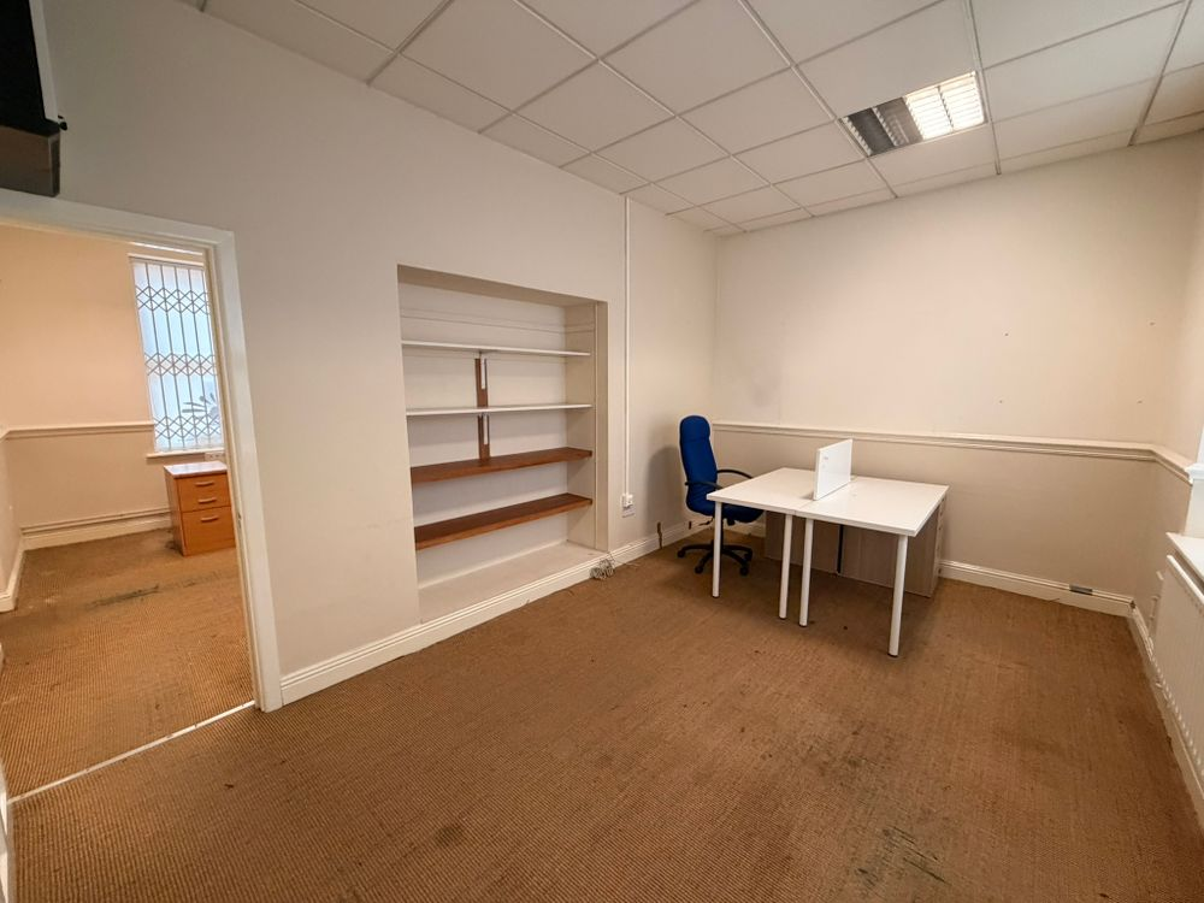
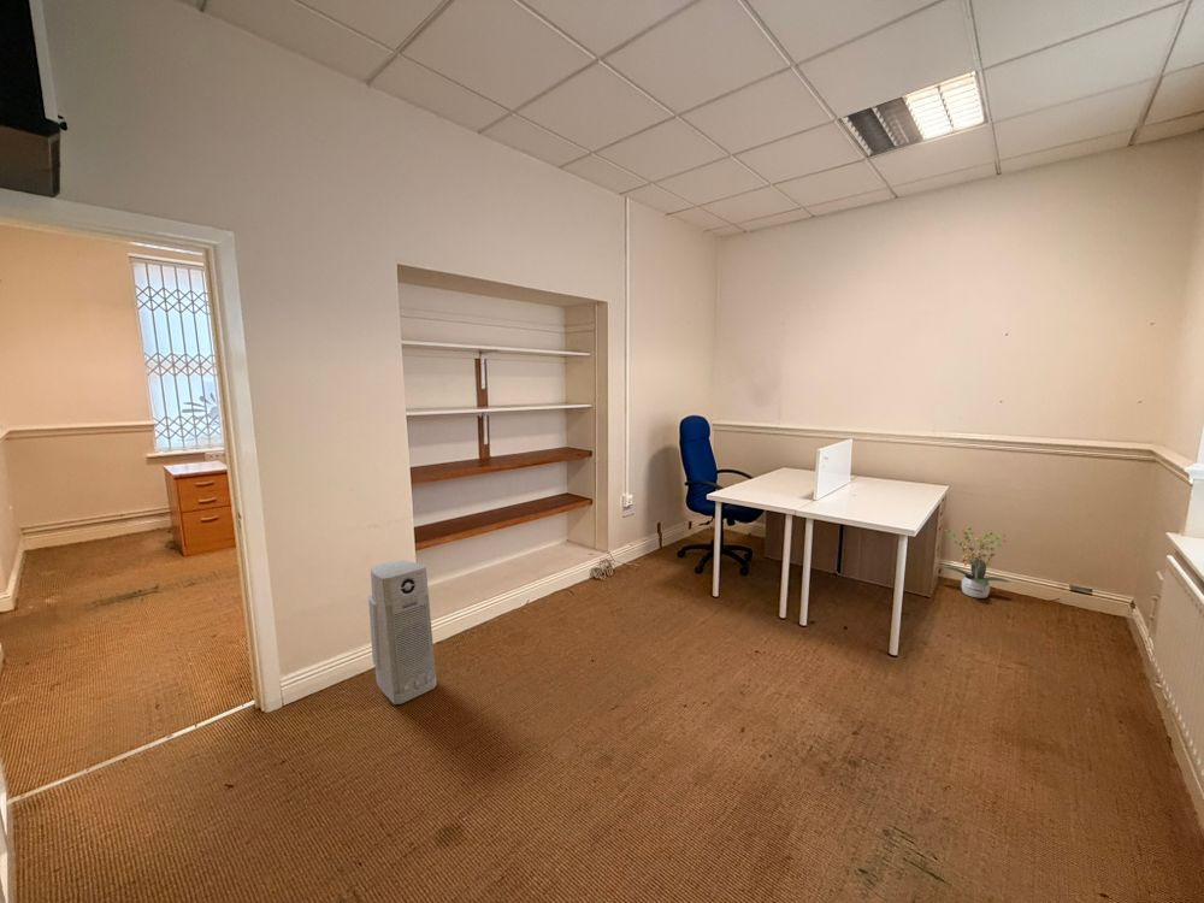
+ air purifier [367,560,438,706]
+ potted plant [940,524,1011,600]
